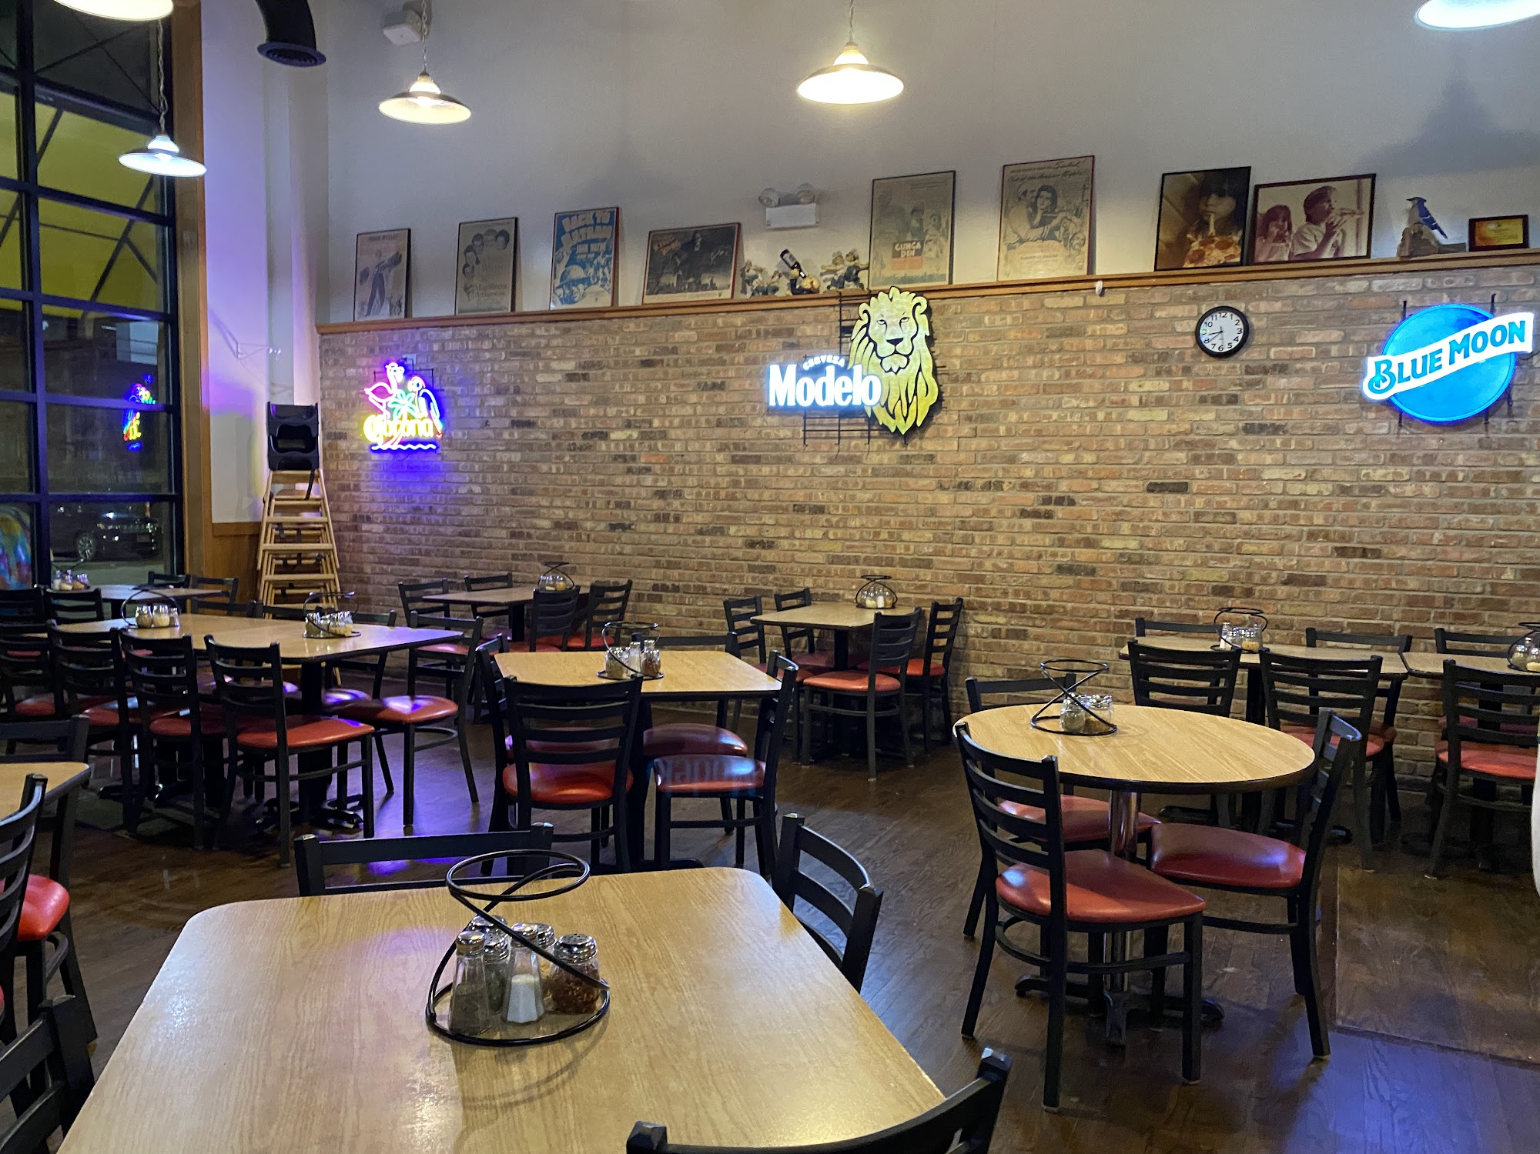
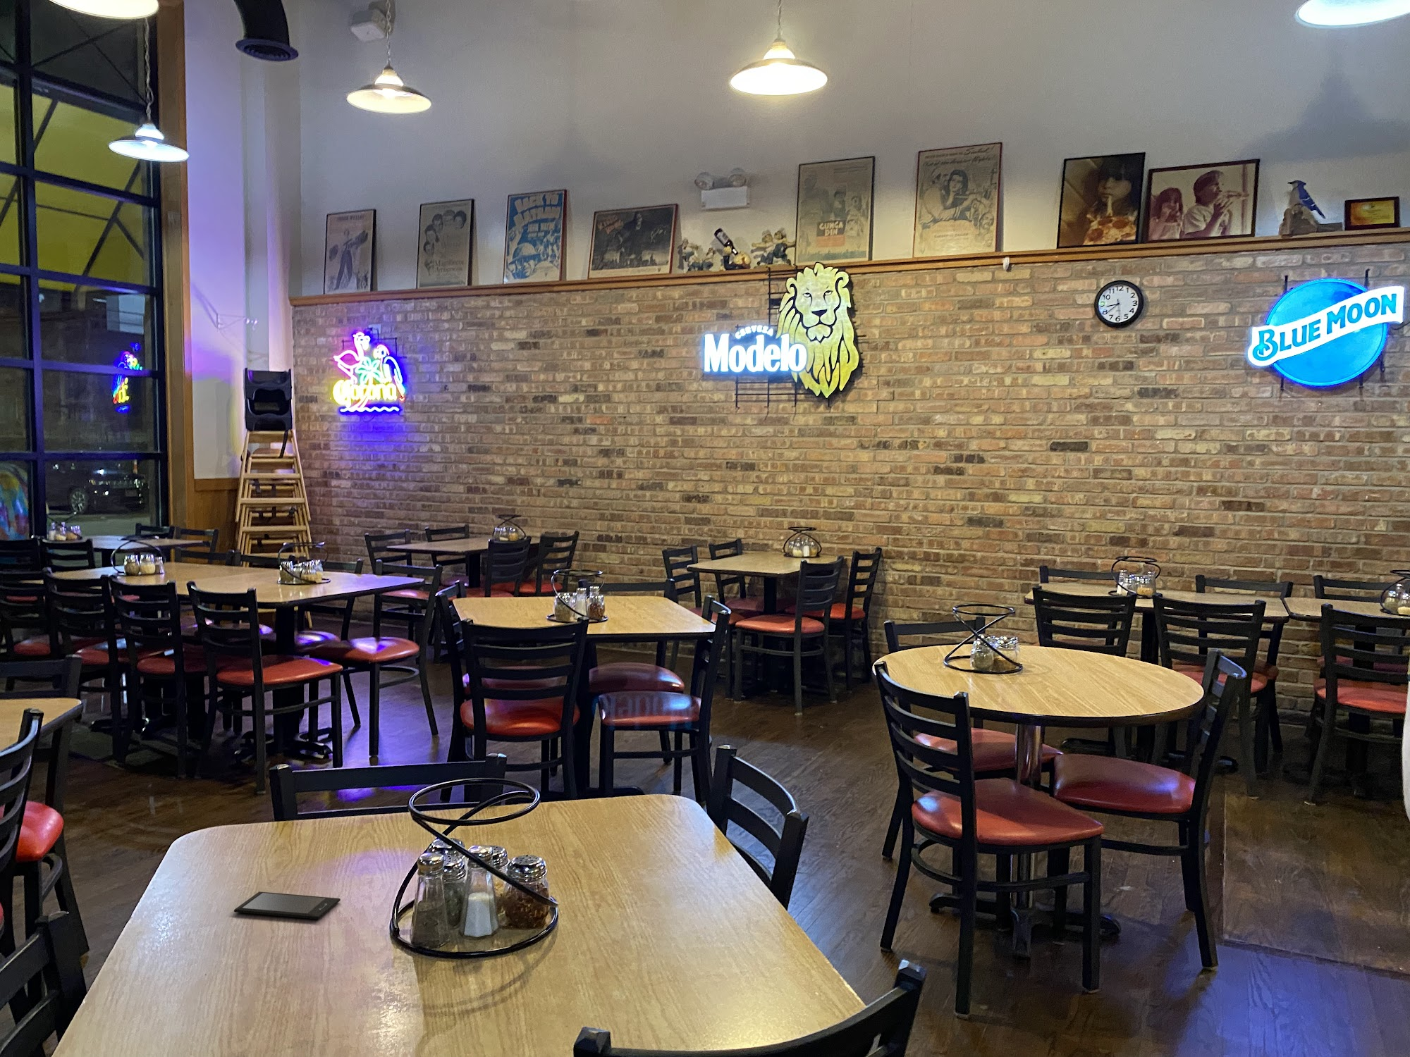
+ smartphone [233,890,341,920]
